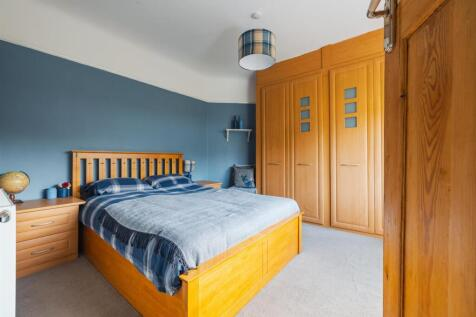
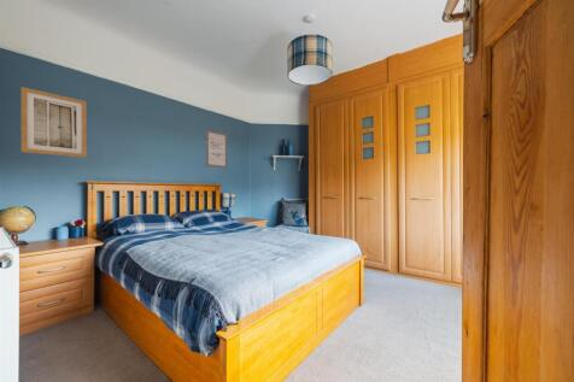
+ wall art [205,129,228,169]
+ wall art [19,86,88,159]
